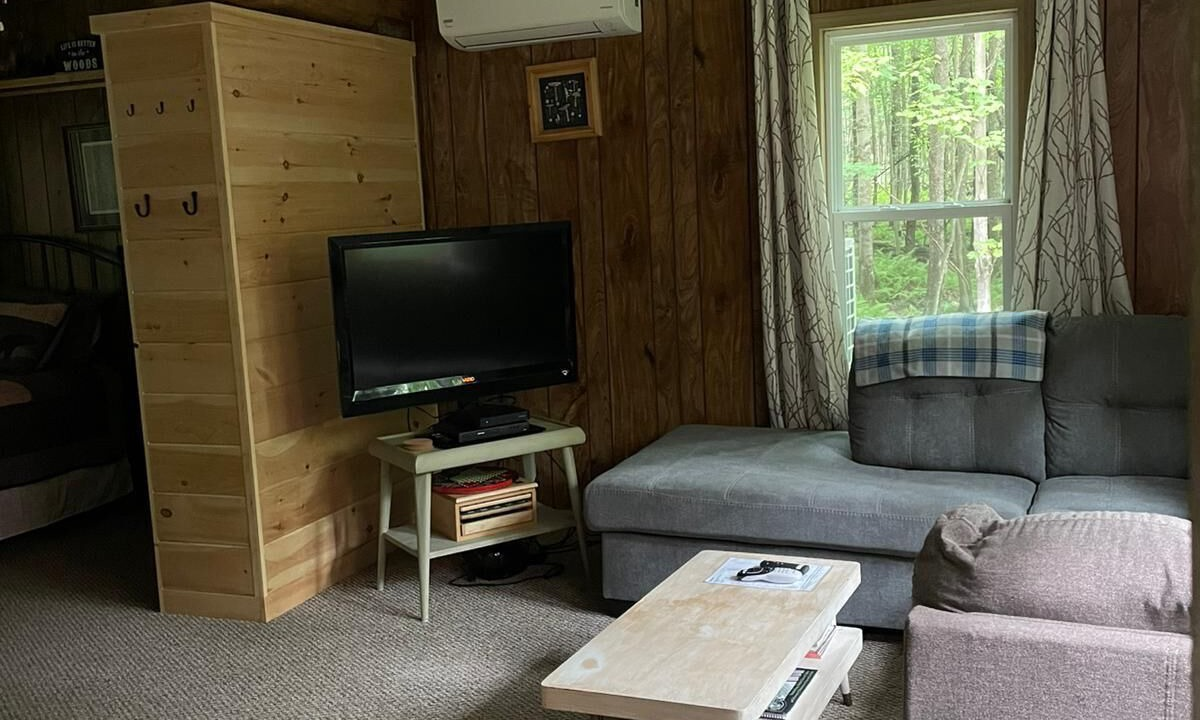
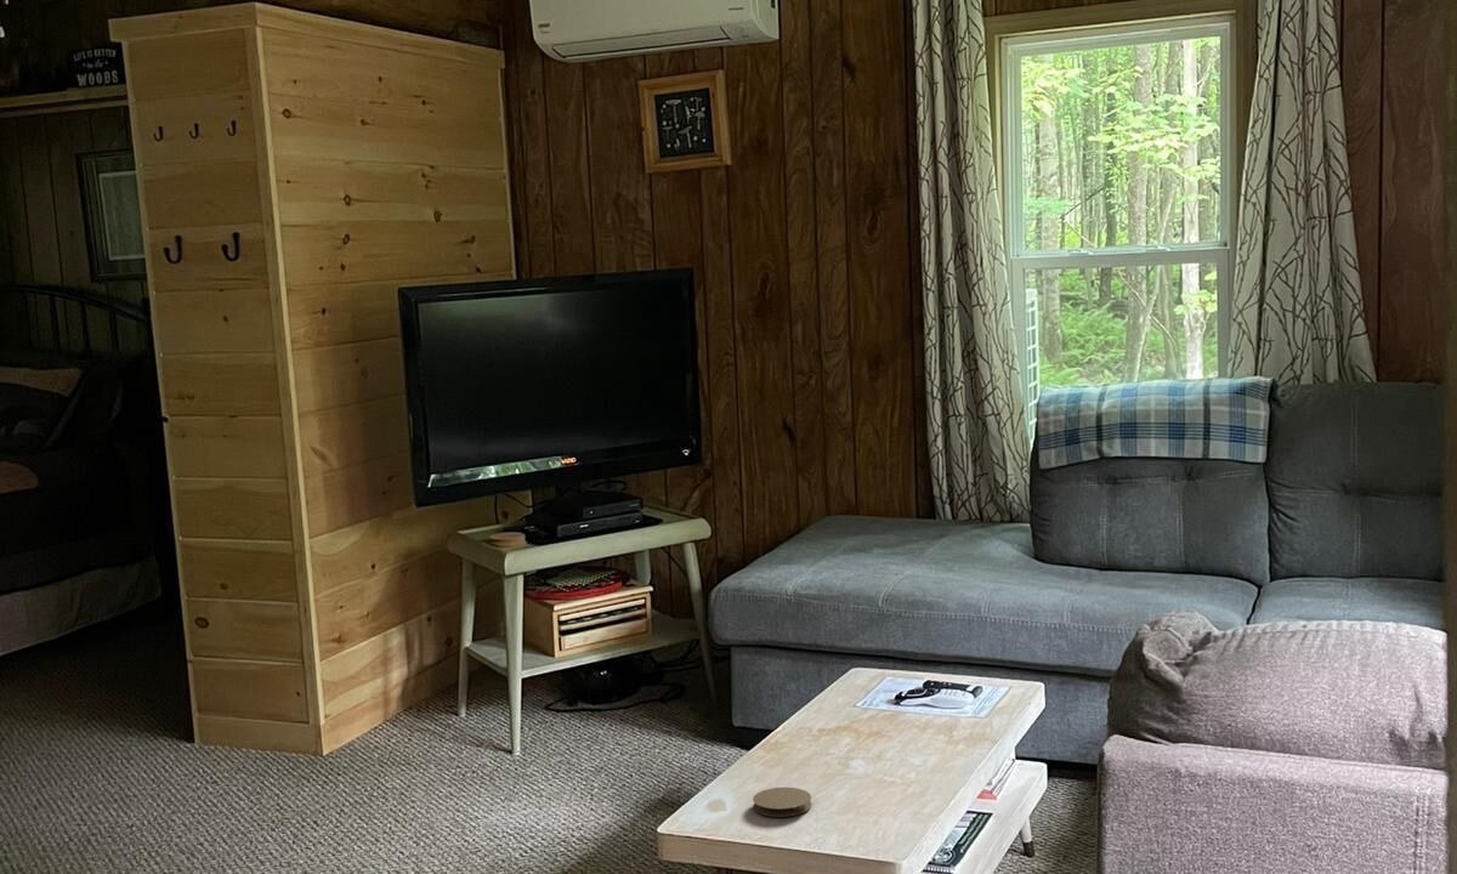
+ coaster [752,787,812,818]
